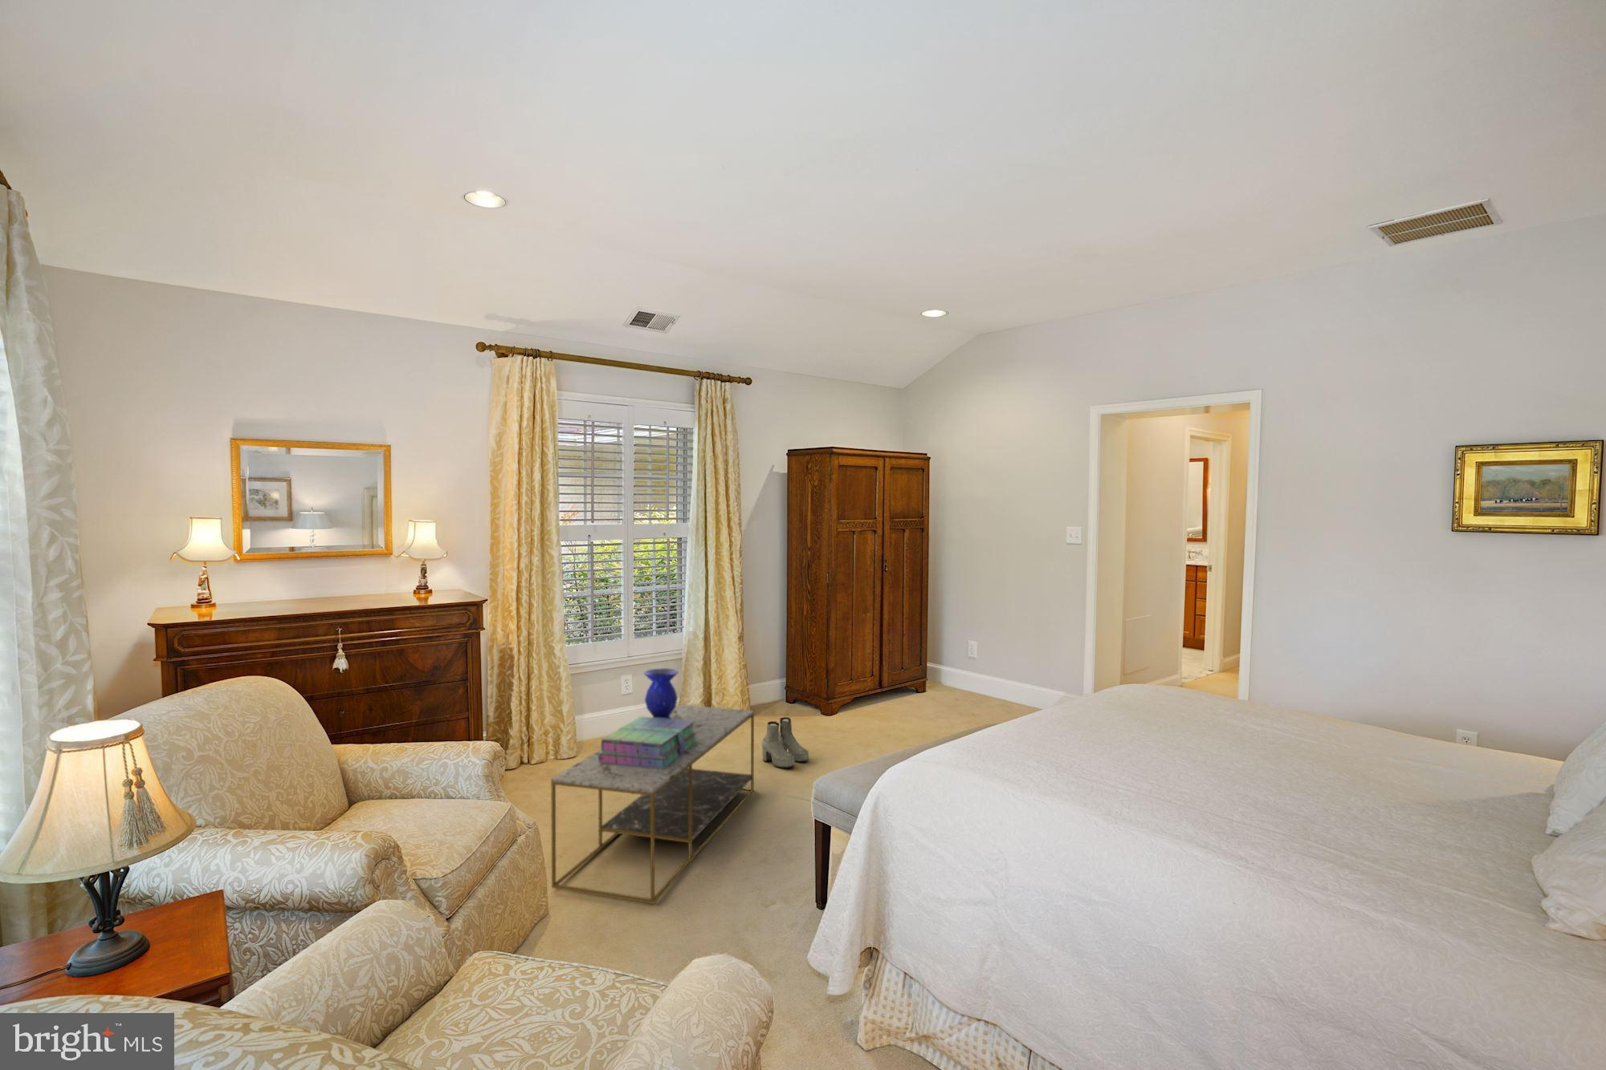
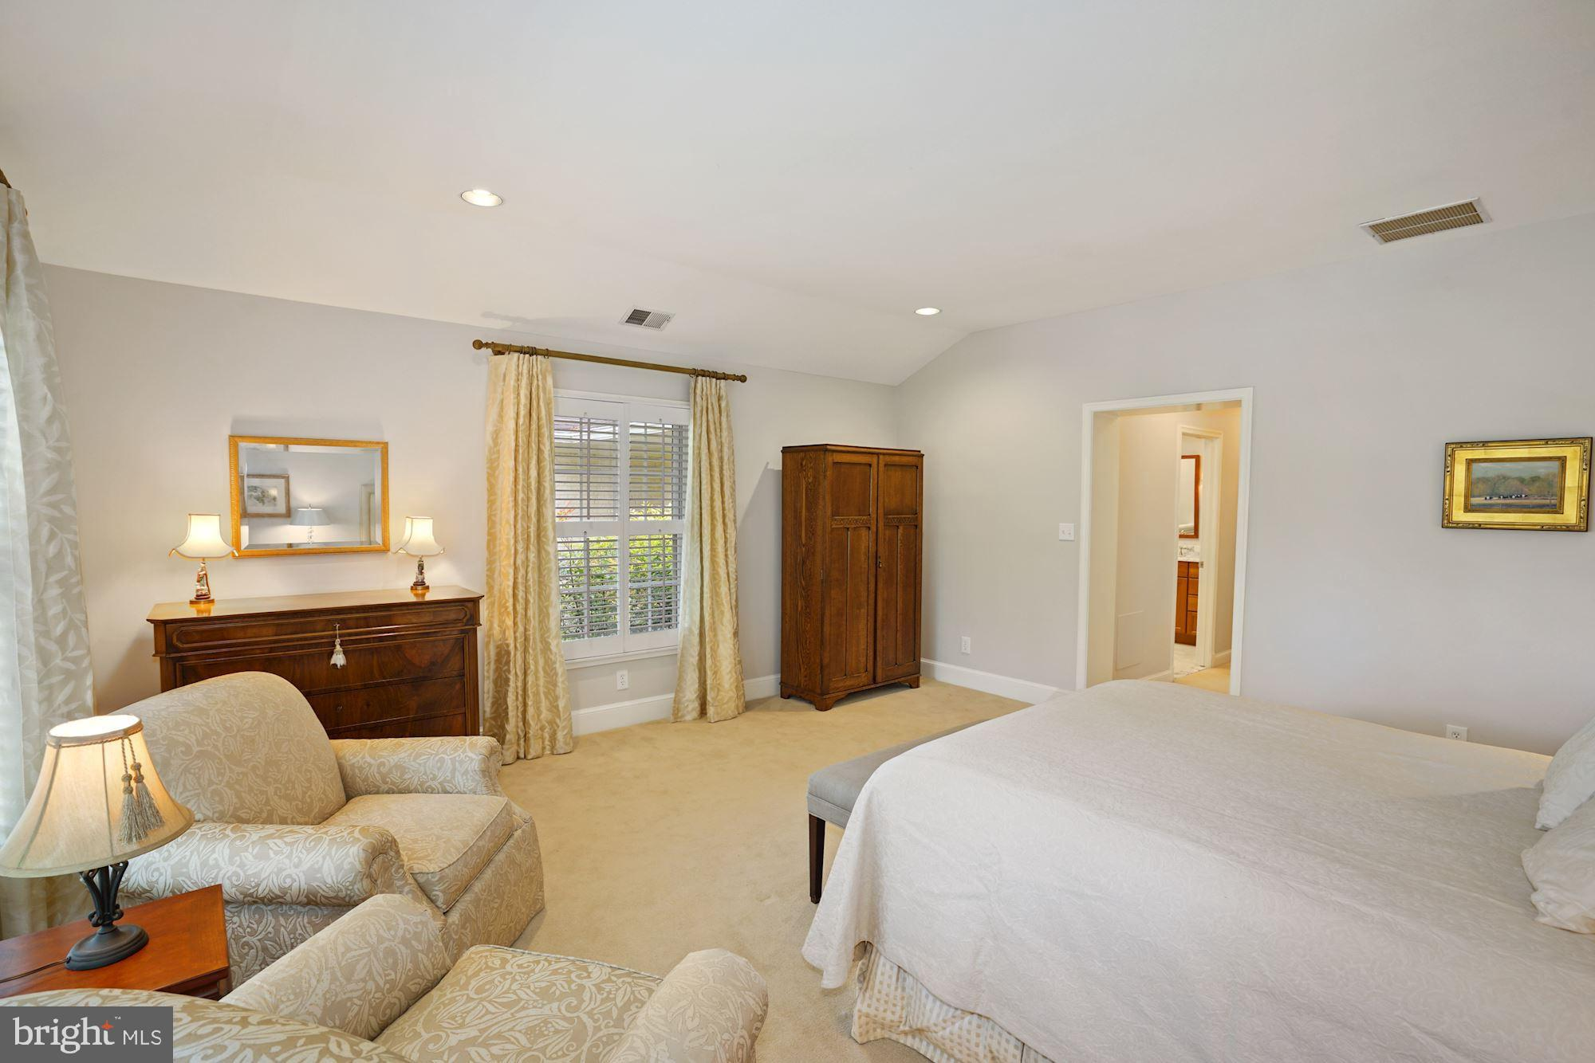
- coffee table [550,703,755,905]
- boots [761,717,809,768]
- stack of books [599,715,697,769]
- vase [643,668,680,719]
